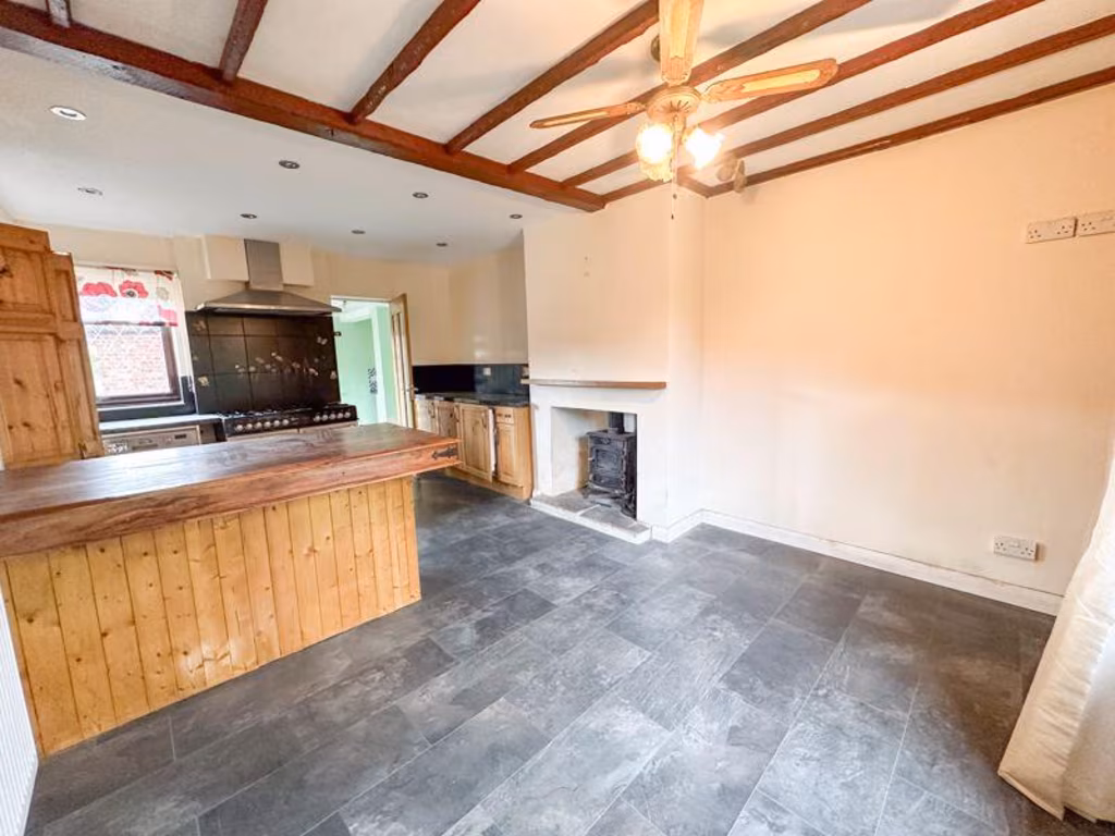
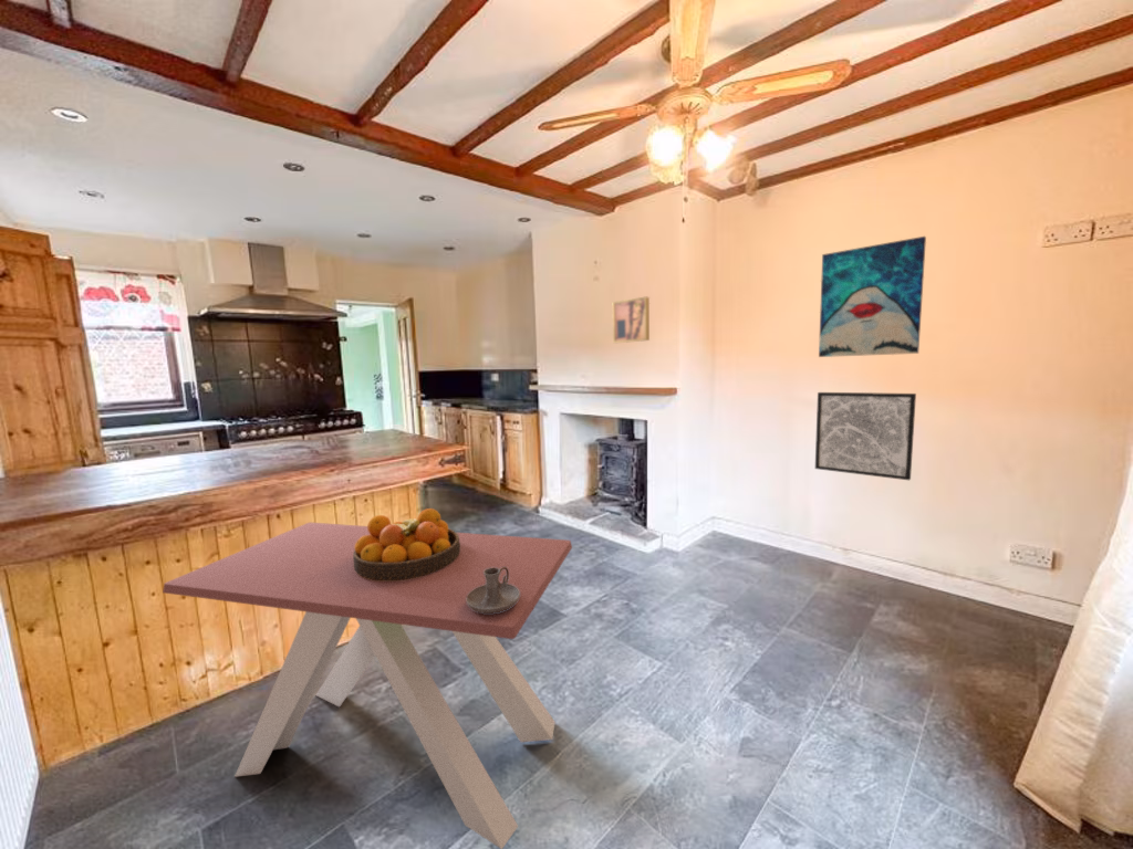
+ dining table [162,522,573,849]
+ fruit bowl [353,507,460,580]
+ candle holder [466,567,520,614]
+ wall art [814,391,917,481]
+ wall art [818,235,927,358]
+ wall art [612,296,651,344]
